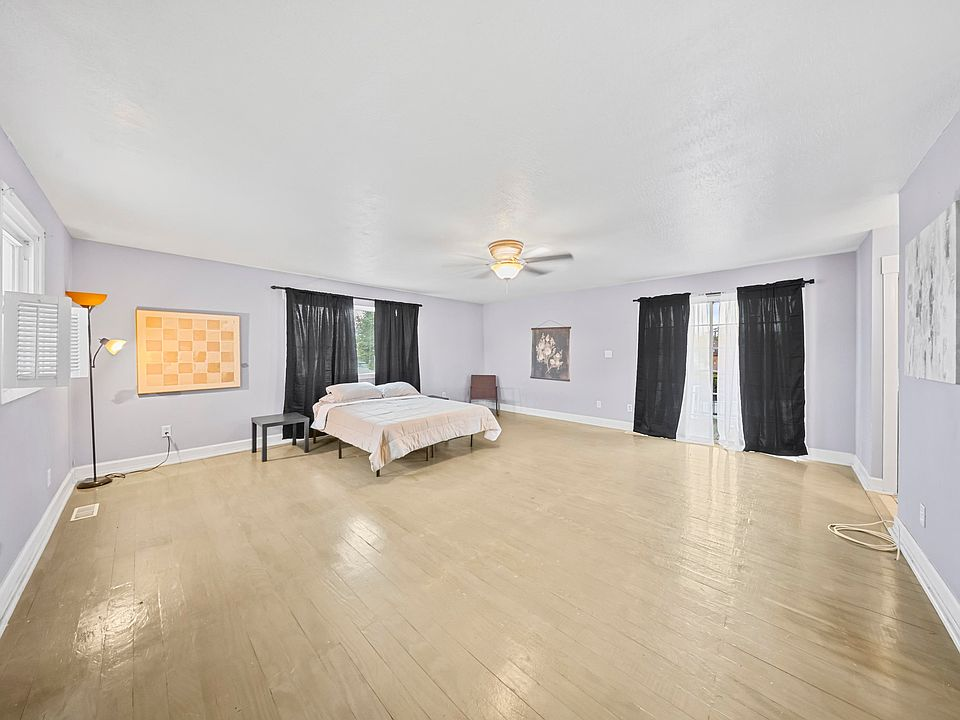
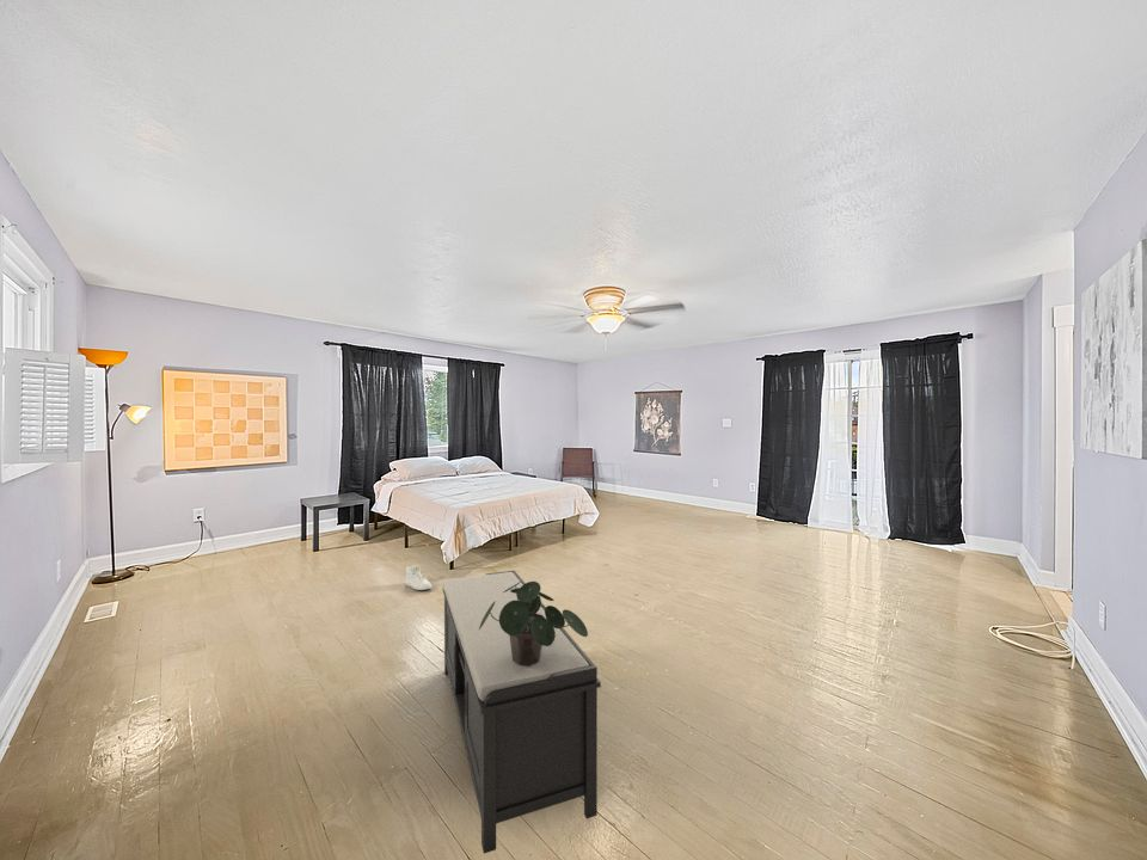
+ potted plant [479,580,589,665]
+ sneaker [404,564,433,591]
+ bench [441,570,602,855]
